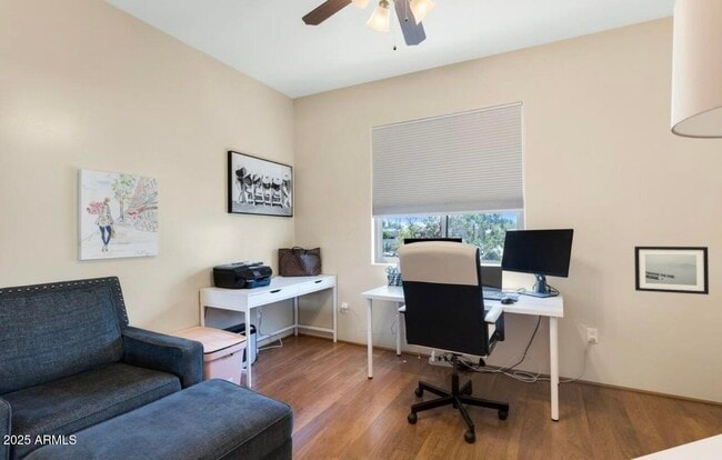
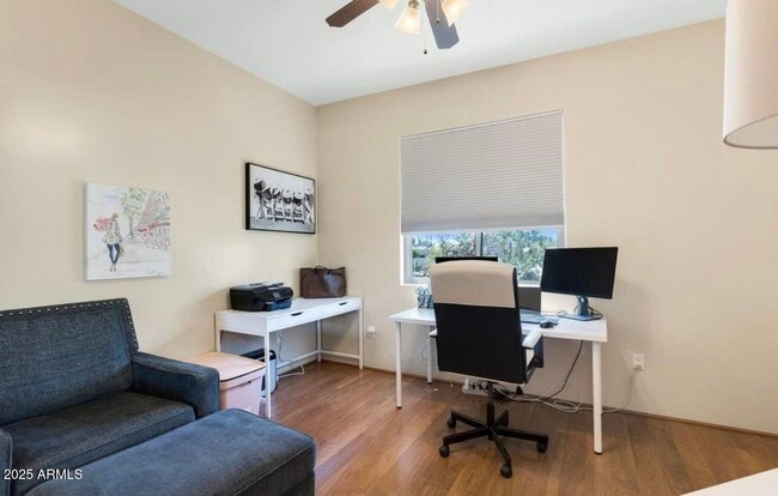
- wall art [633,246,710,296]
